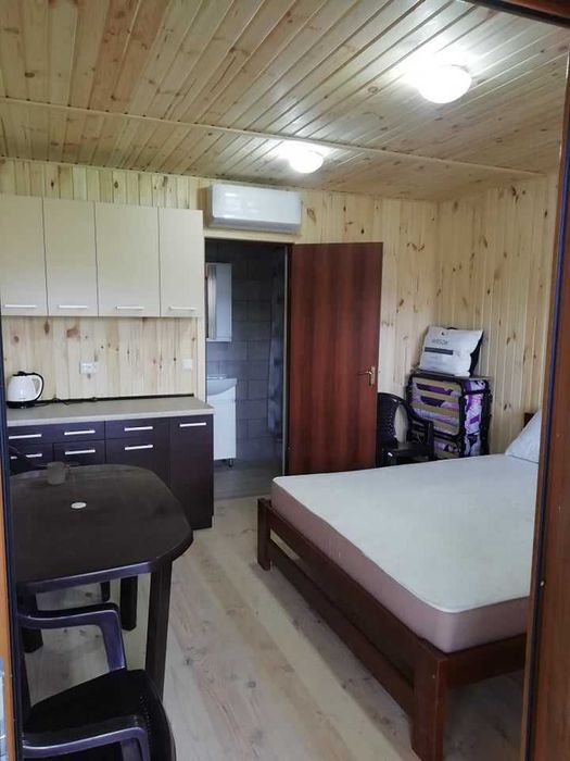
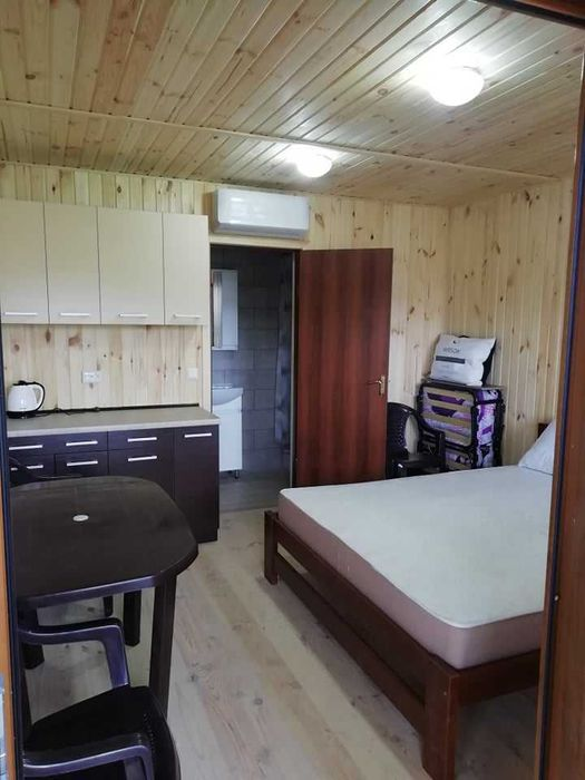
- cup [47,461,73,486]
